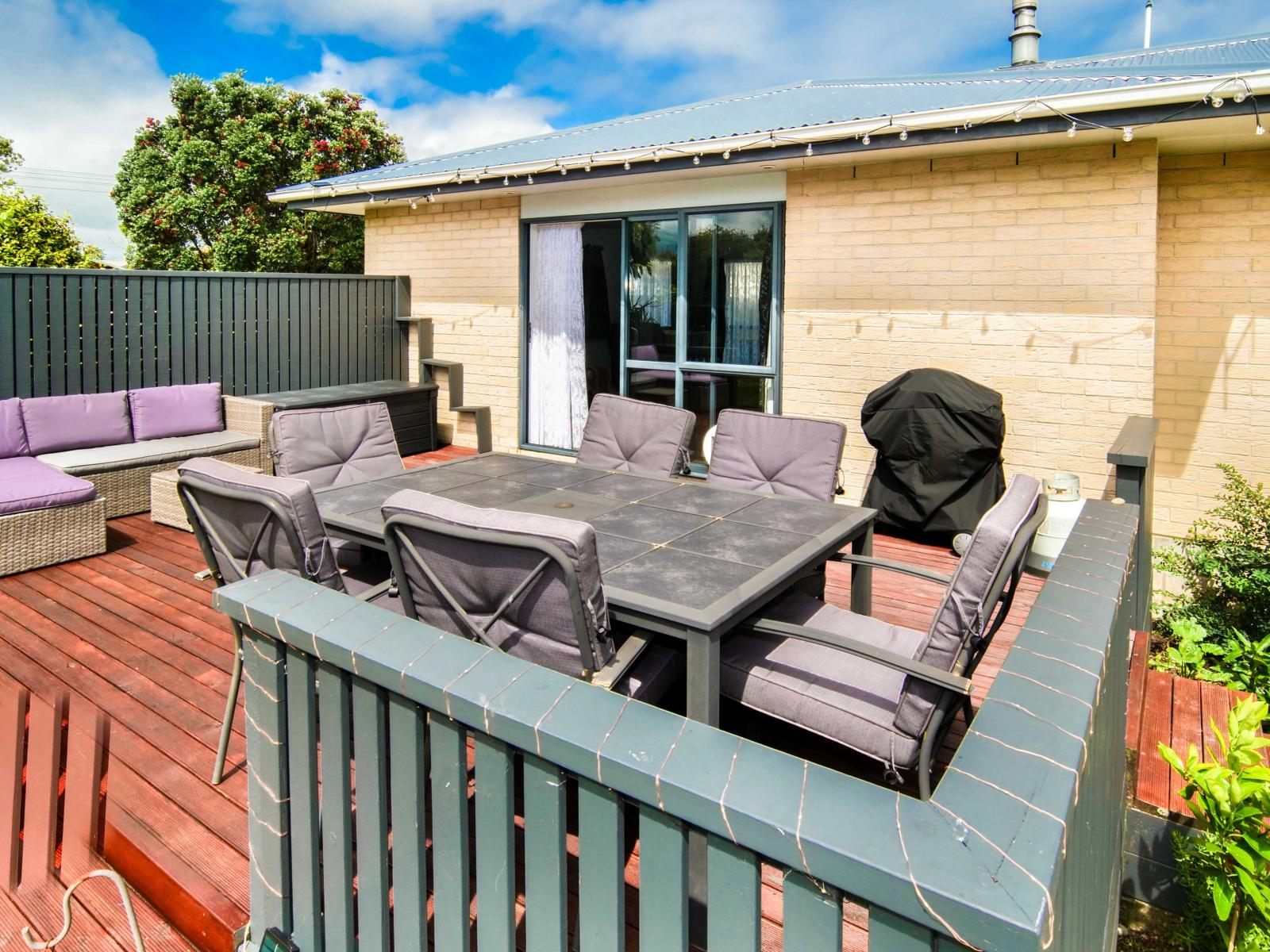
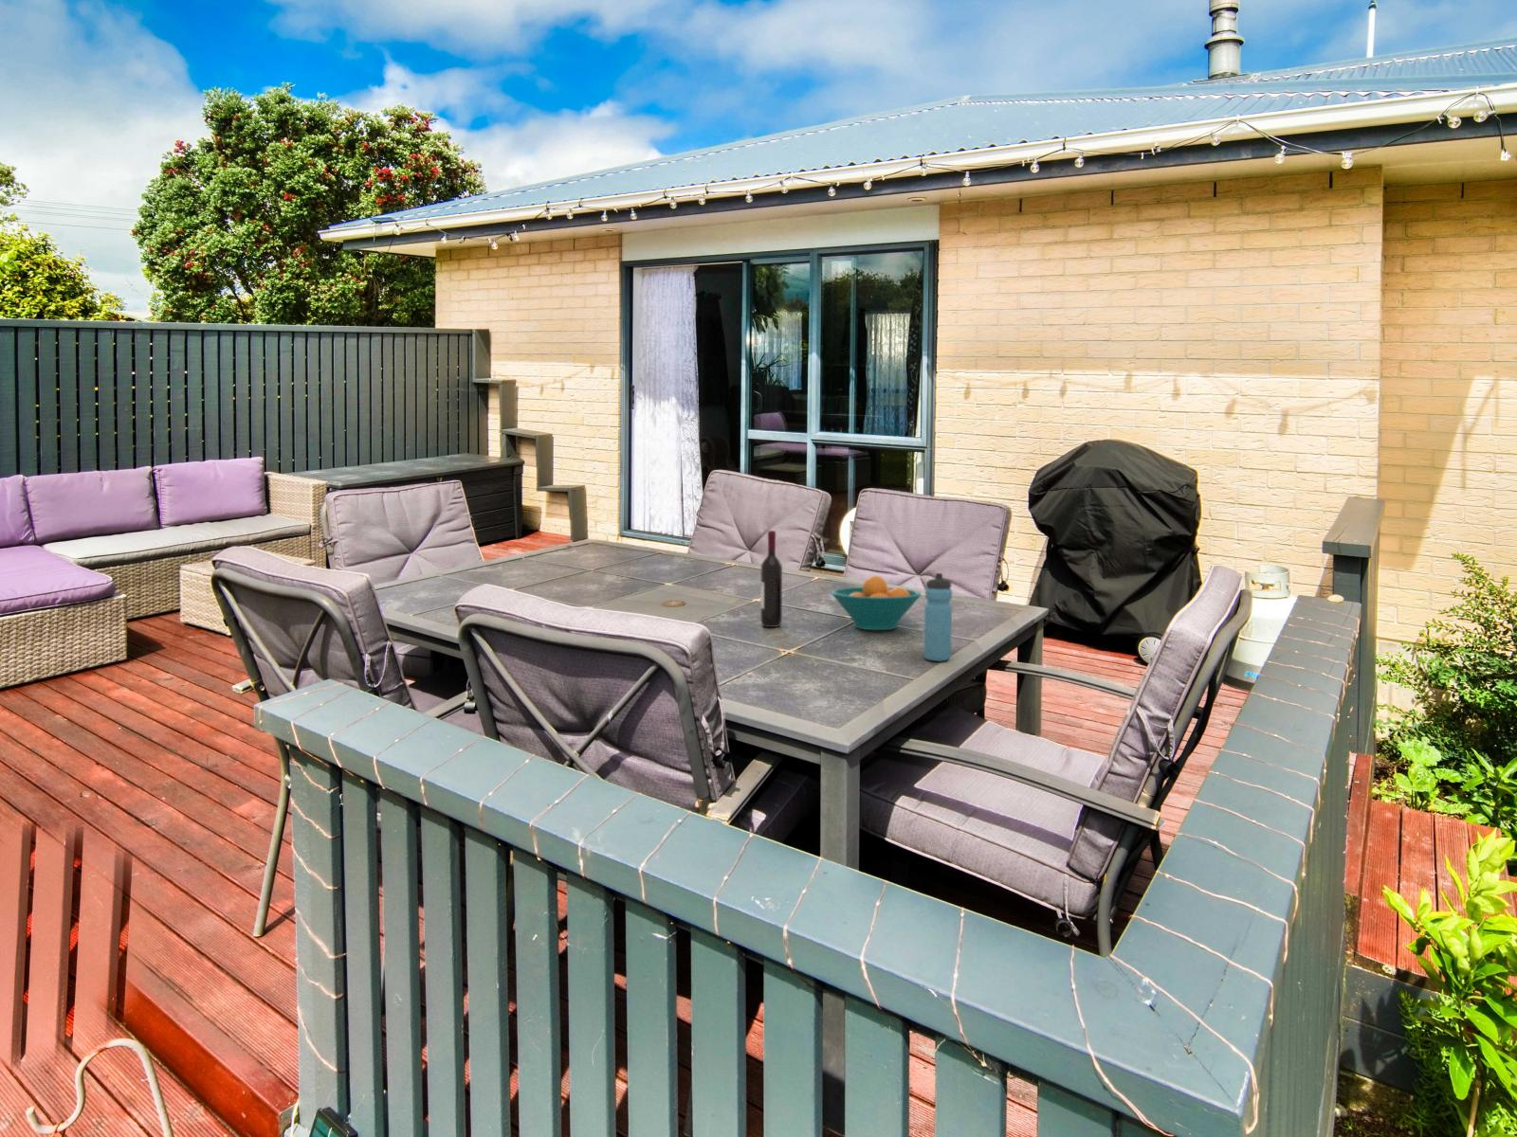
+ fruit bowl [830,576,922,631]
+ water bottle [922,572,953,663]
+ wine bottle [760,529,784,628]
